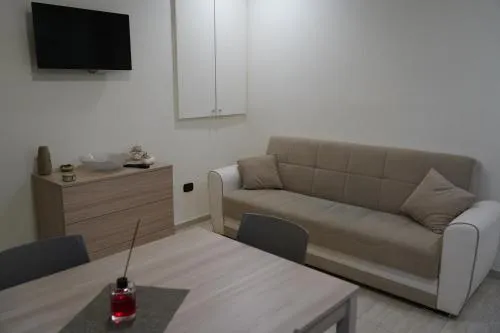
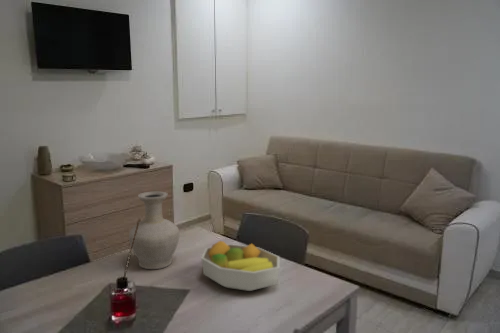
+ vase [128,191,180,270]
+ fruit bowl [200,240,281,292]
